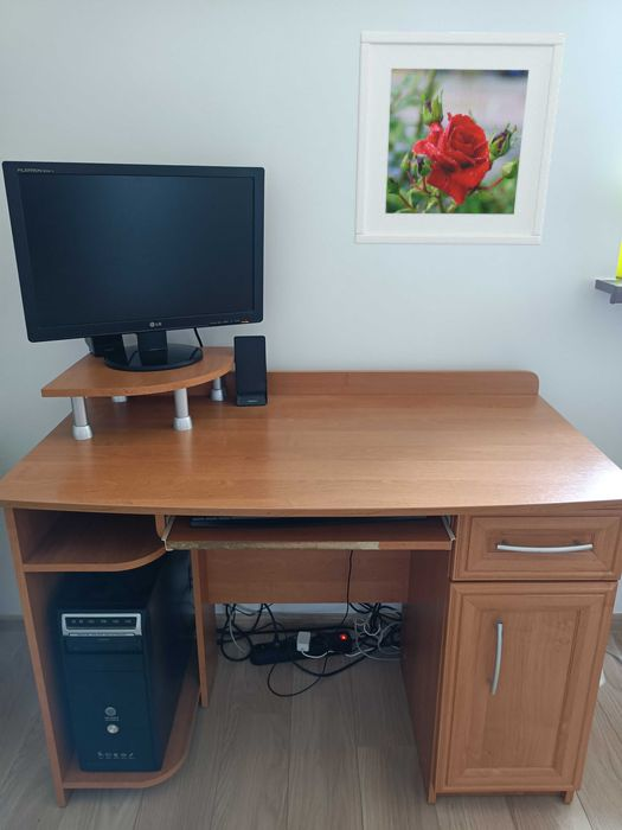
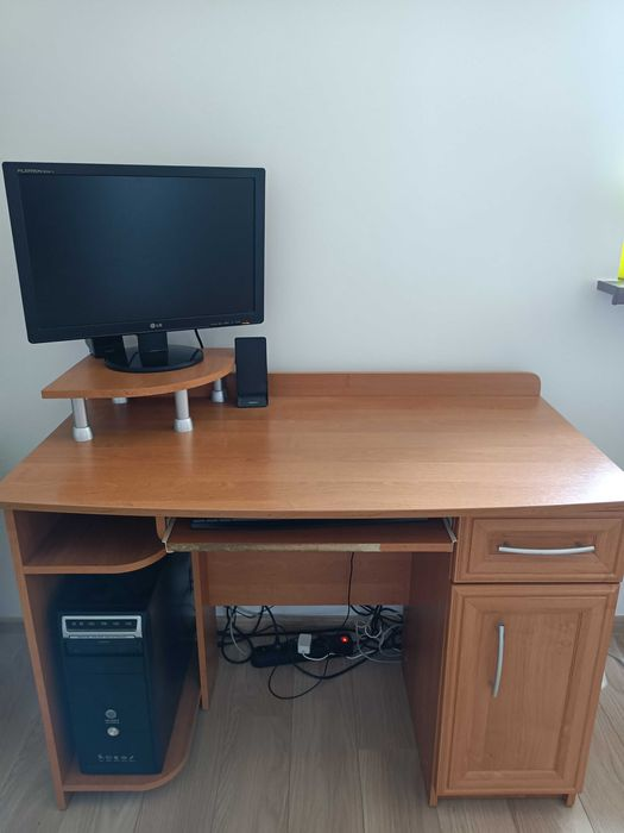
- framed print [353,31,566,247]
